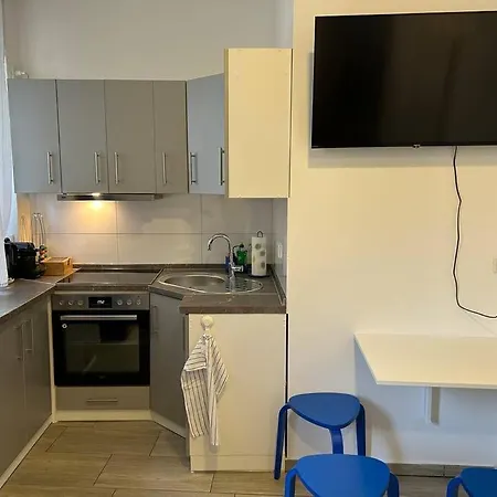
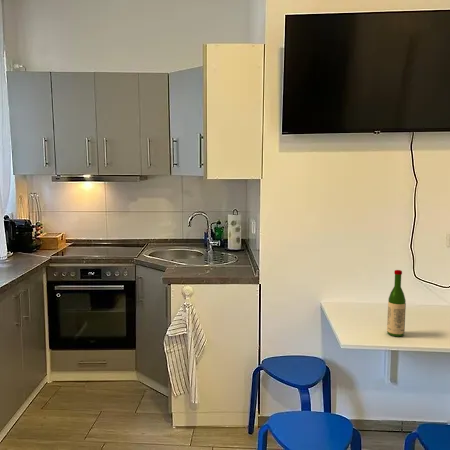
+ wine bottle [386,269,407,338]
